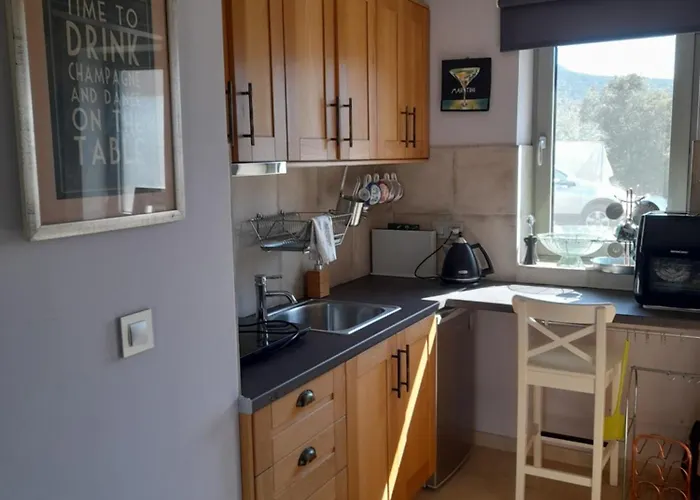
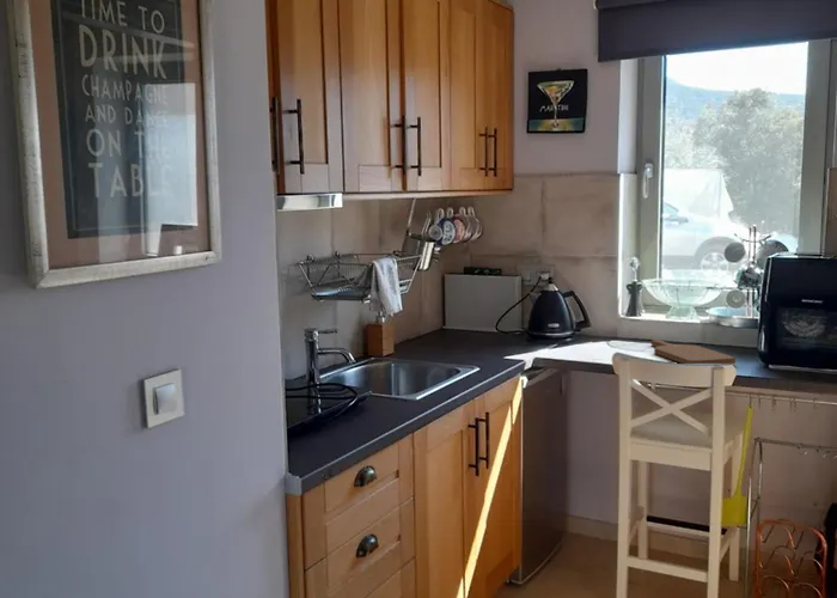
+ cutting board [650,338,737,365]
